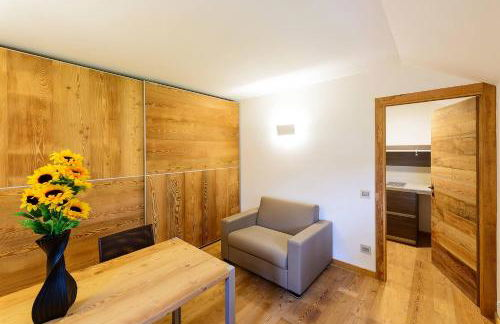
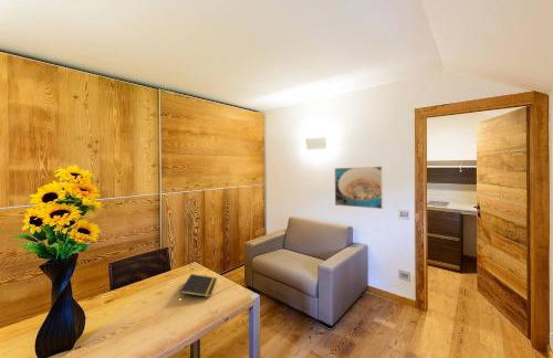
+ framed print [334,166,384,210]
+ notepad [178,273,217,298]
